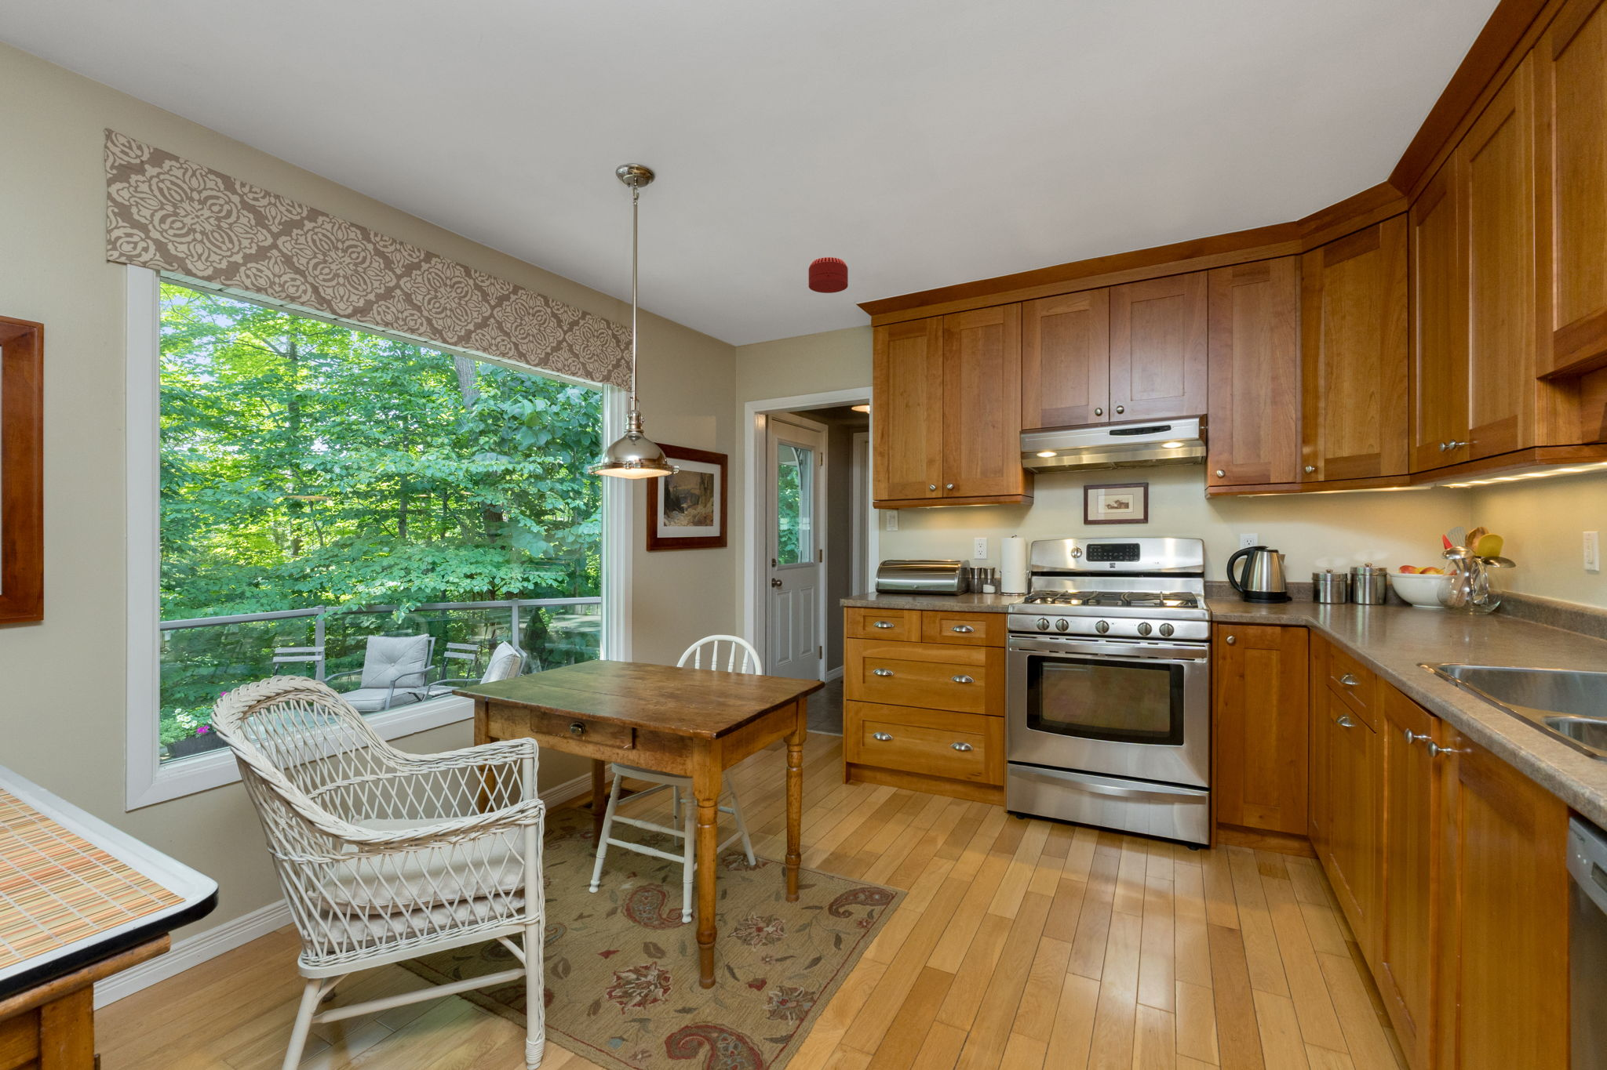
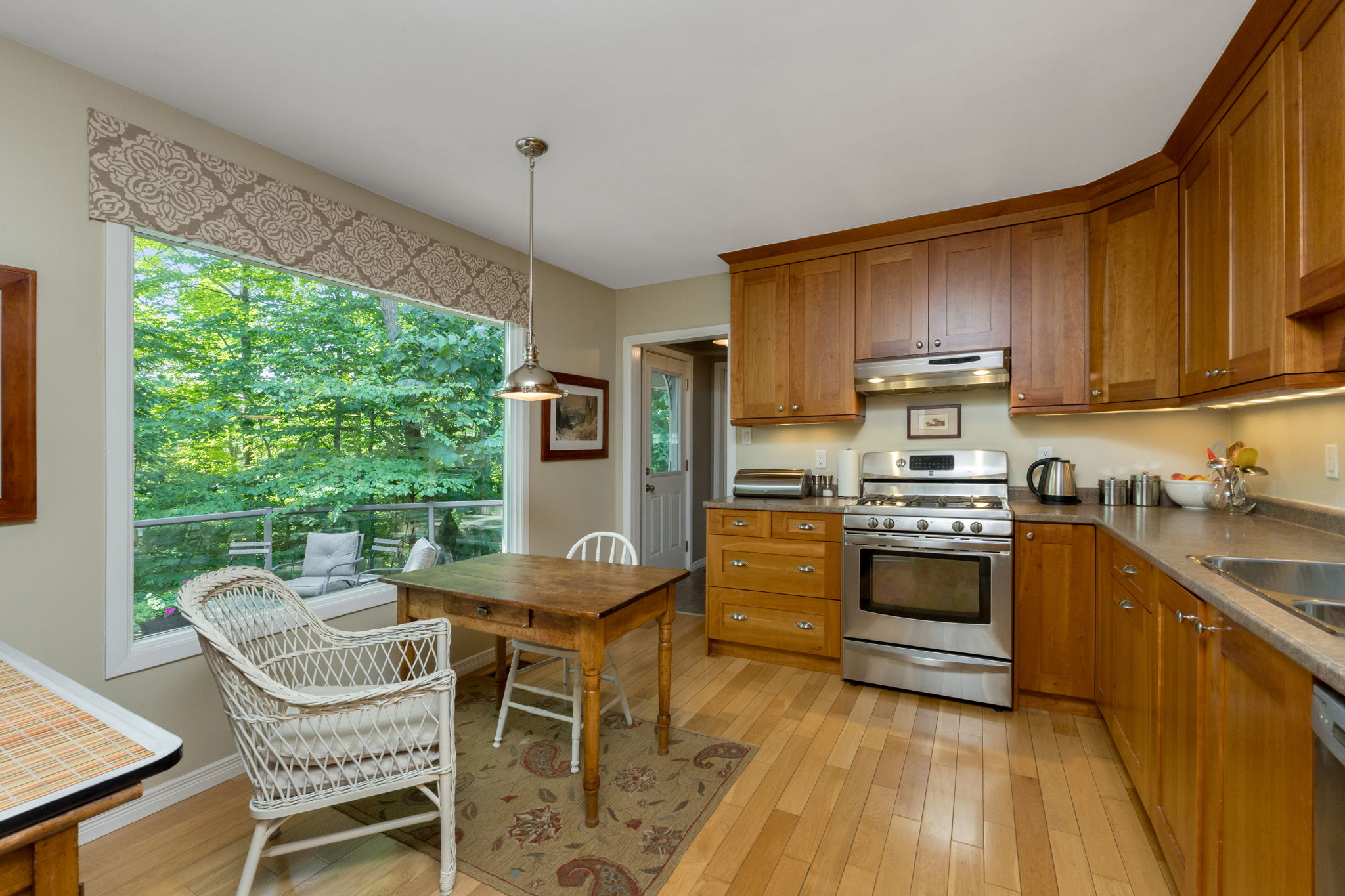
- smoke detector [808,257,849,294]
